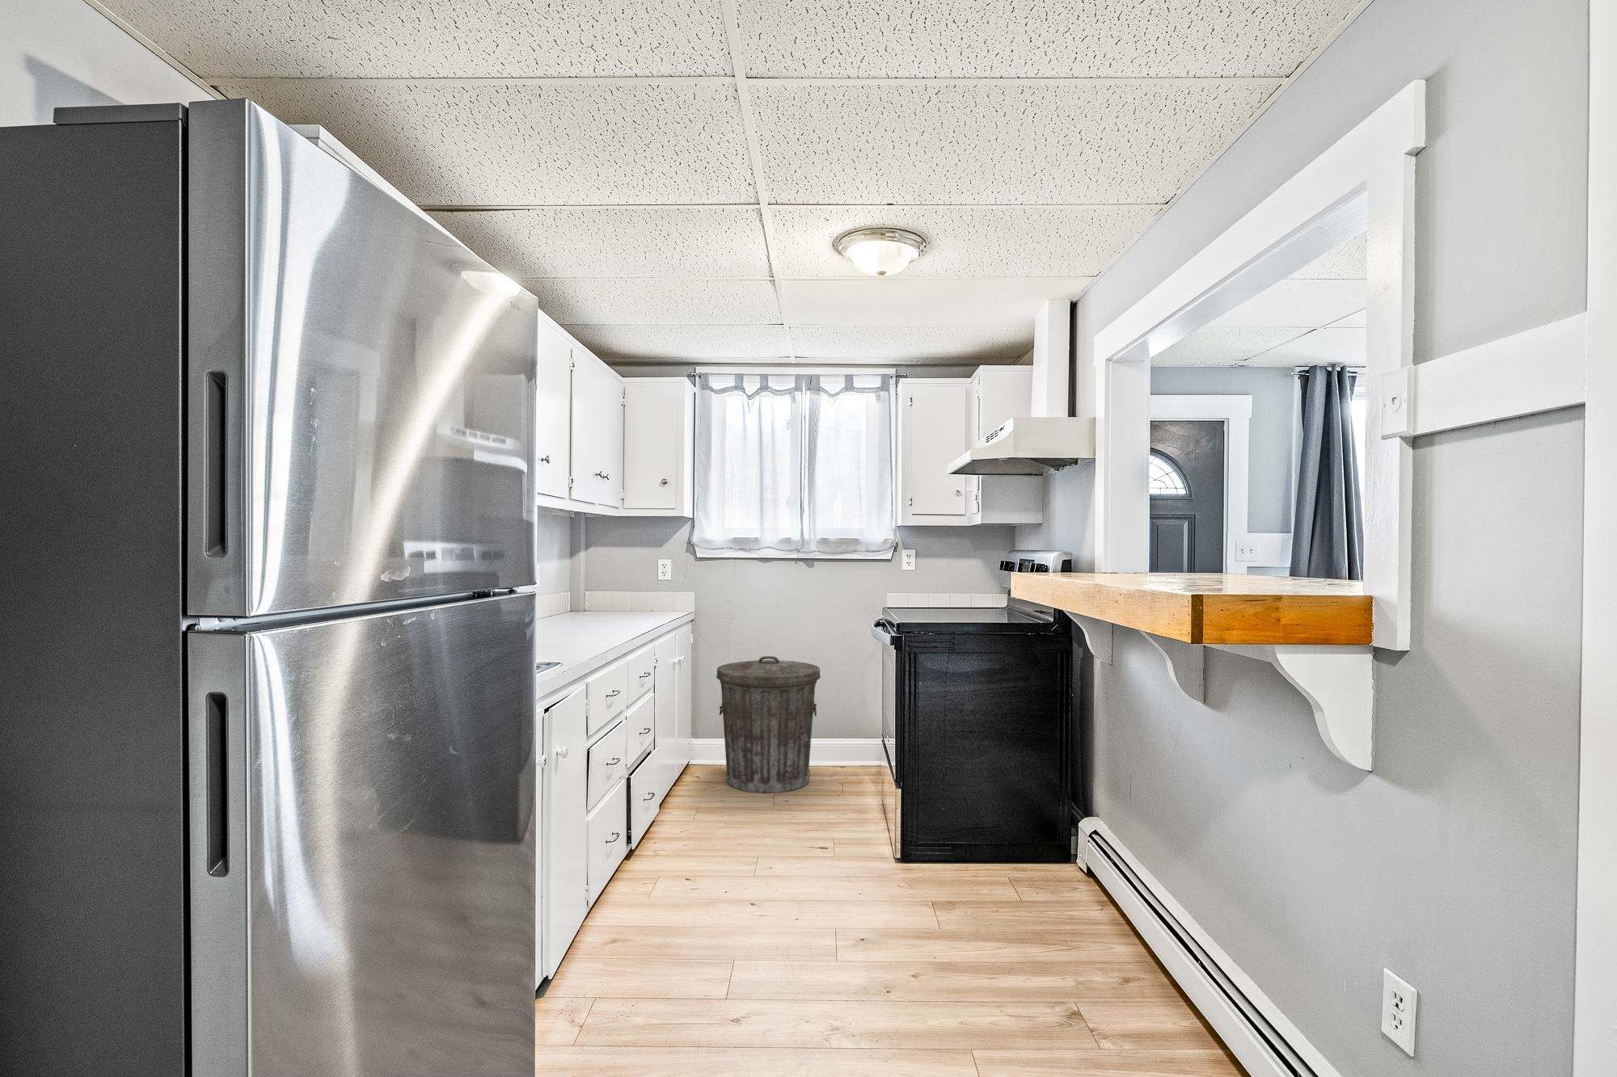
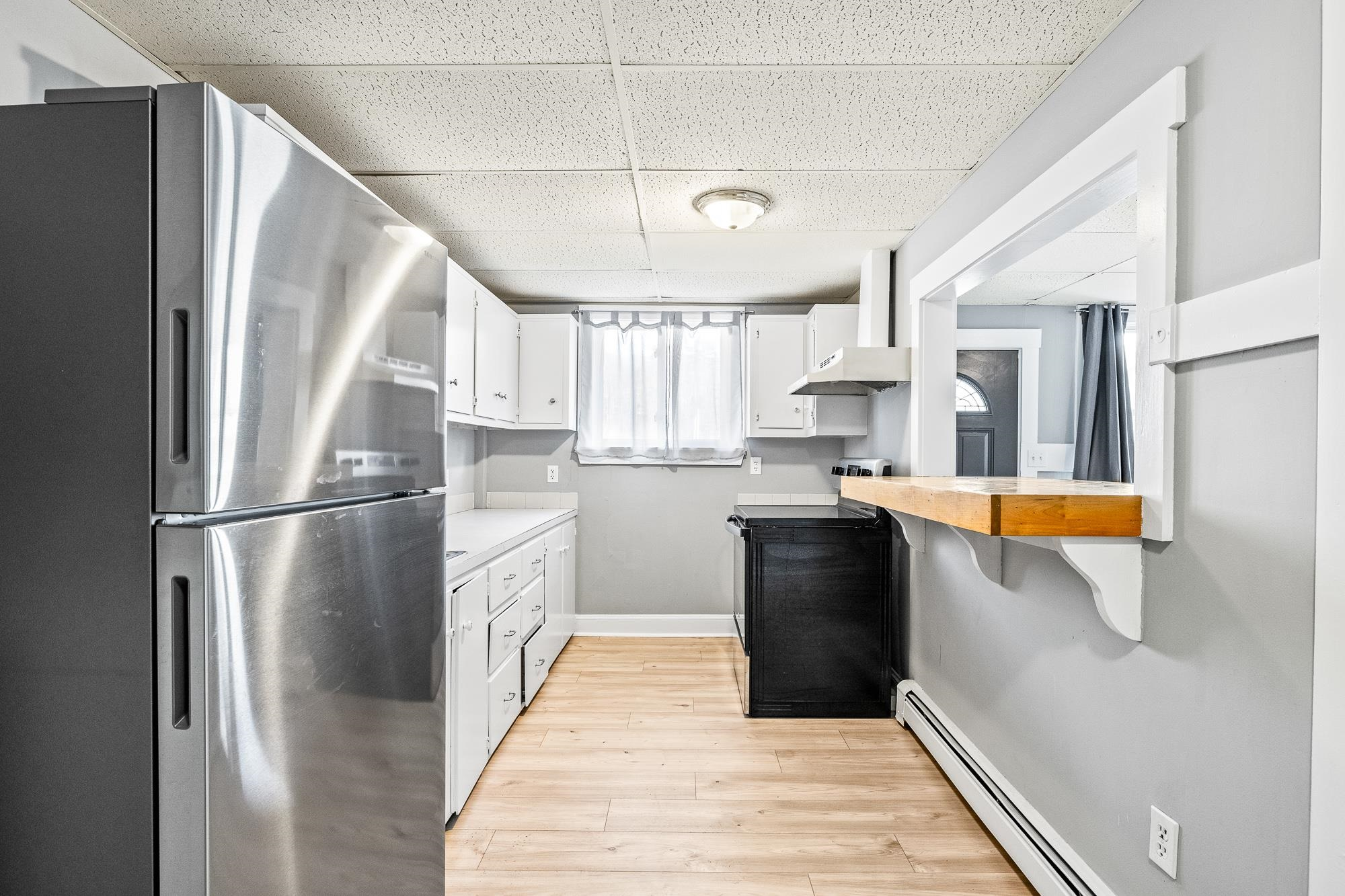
- trash can [715,655,821,795]
